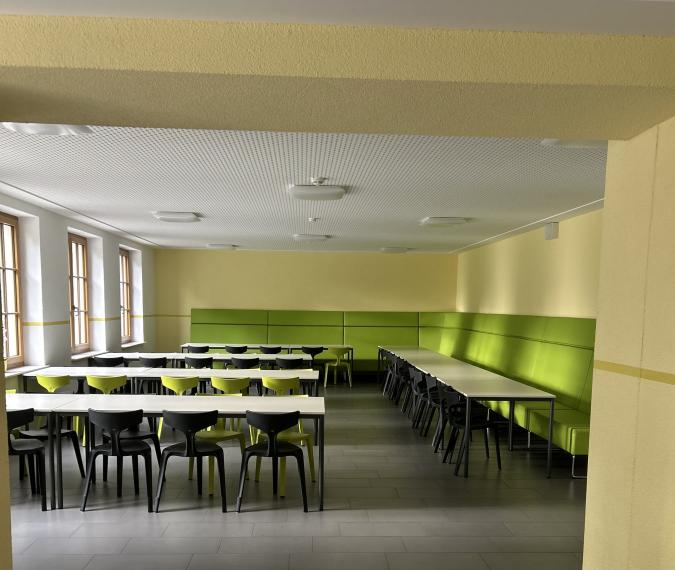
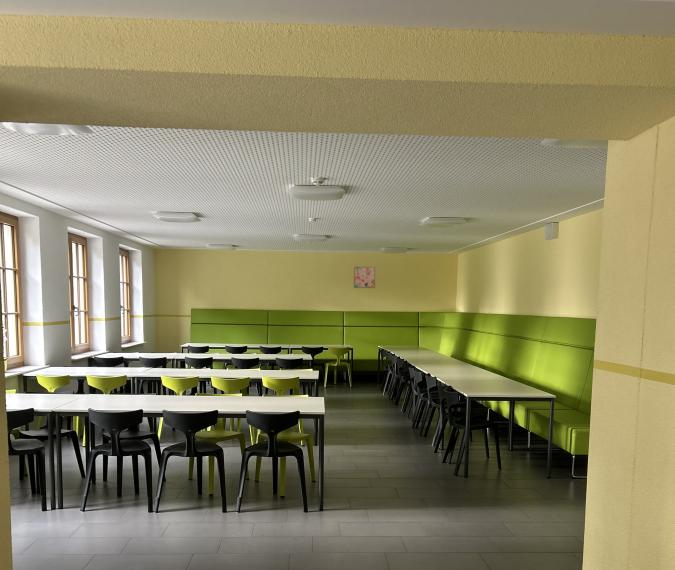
+ wall art [353,266,376,289]
